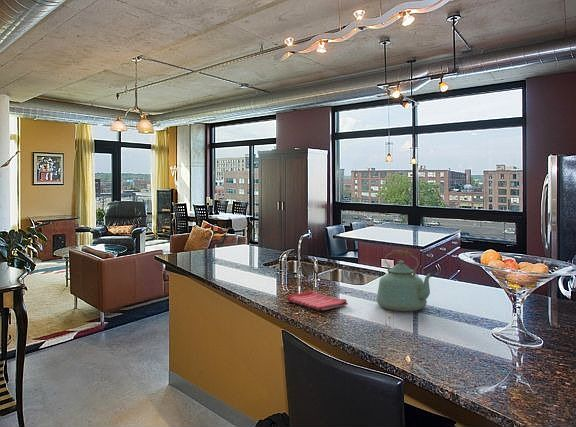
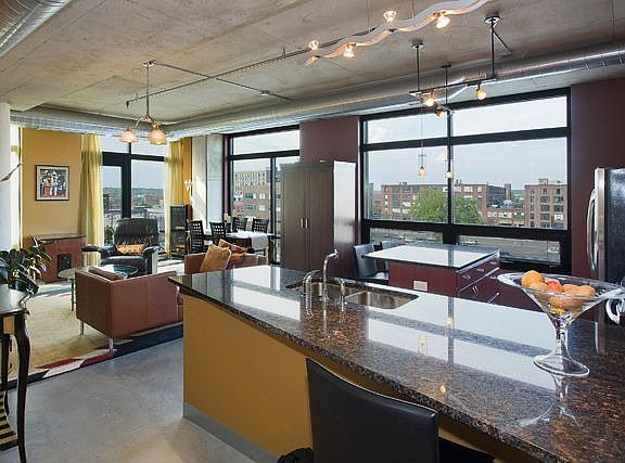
- kettle [376,249,433,312]
- dish towel [286,290,349,311]
